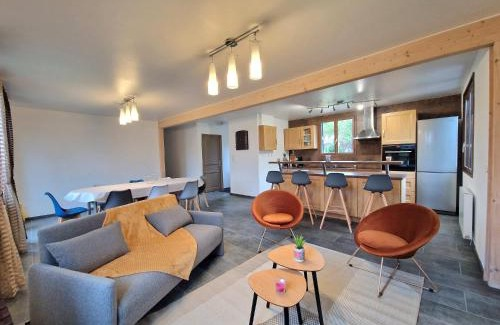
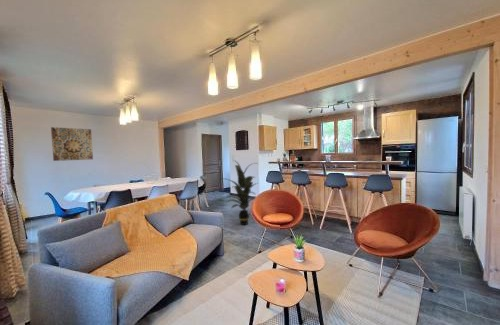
+ wall art [50,126,94,162]
+ indoor plant [221,159,259,226]
